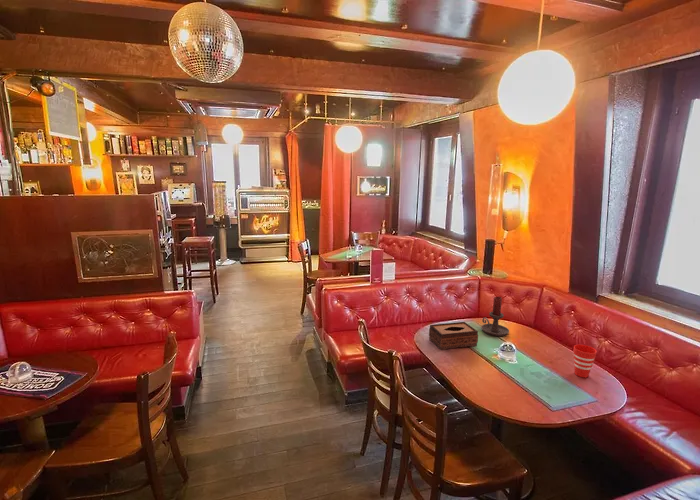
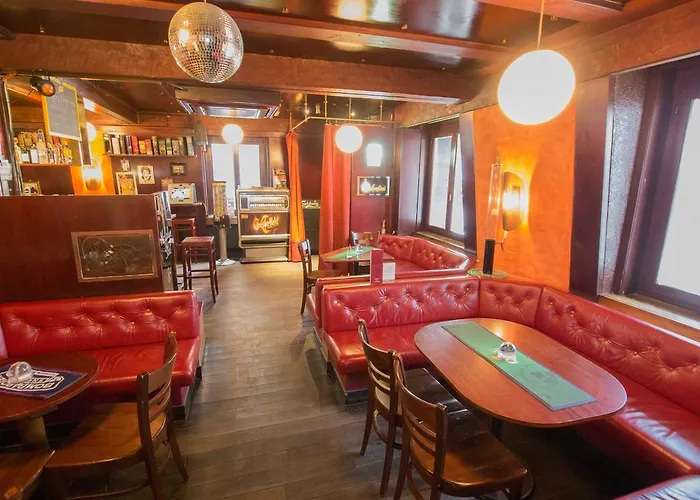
- candle holder [481,296,510,337]
- cup [573,344,598,379]
- tissue box [428,321,479,351]
